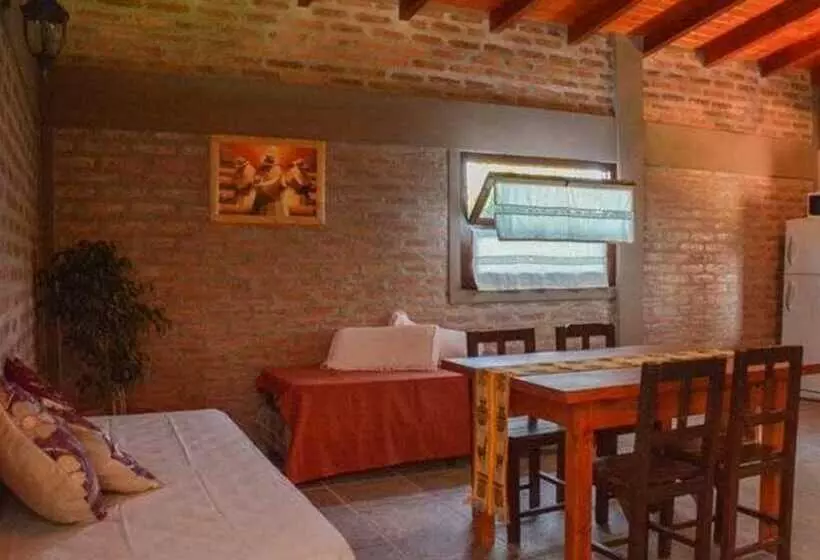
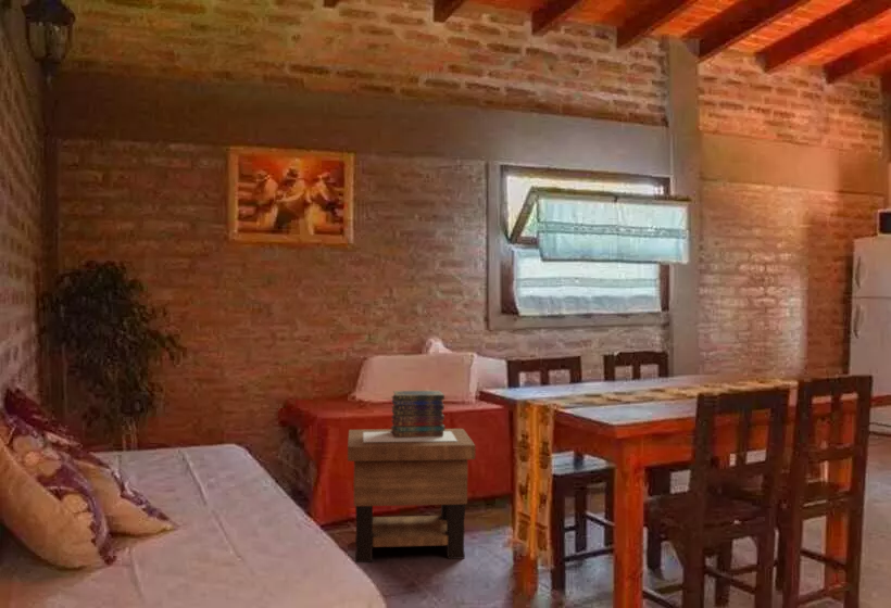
+ side table [347,428,476,563]
+ book stack [389,390,446,438]
